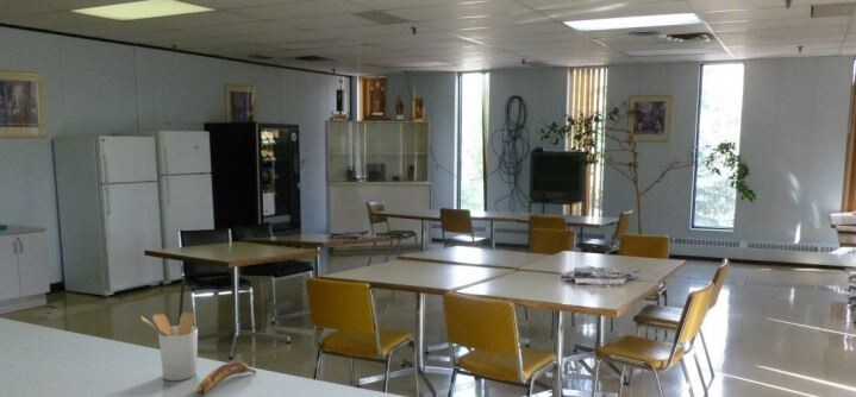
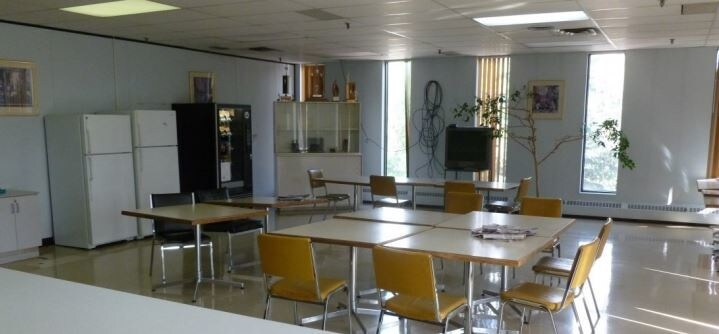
- utensil holder [139,311,199,382]
- banana [195,360,257,396]
